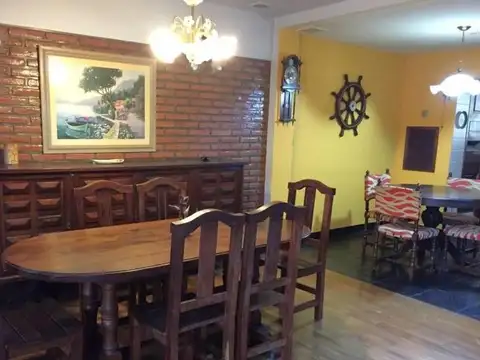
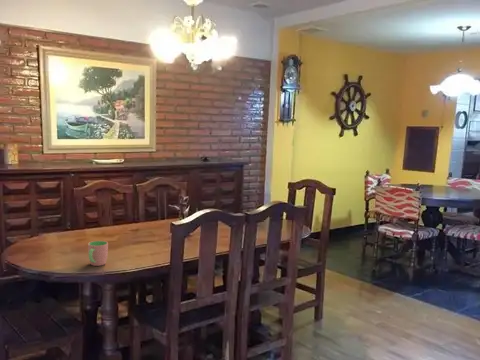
+ cup [87,240,109,267]
